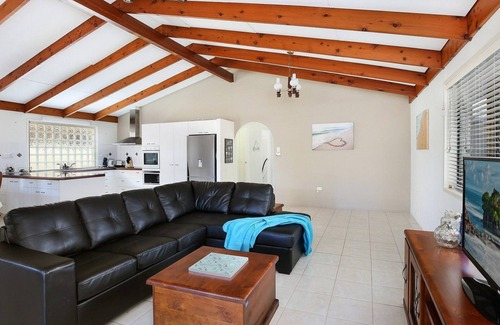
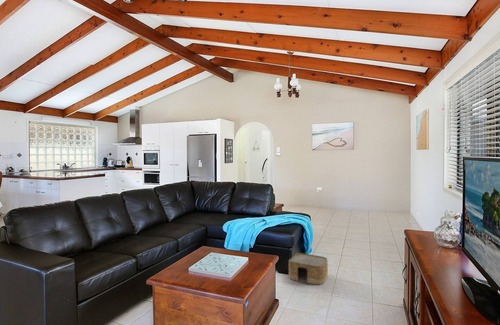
+ woven basket [288,252,329,285]
